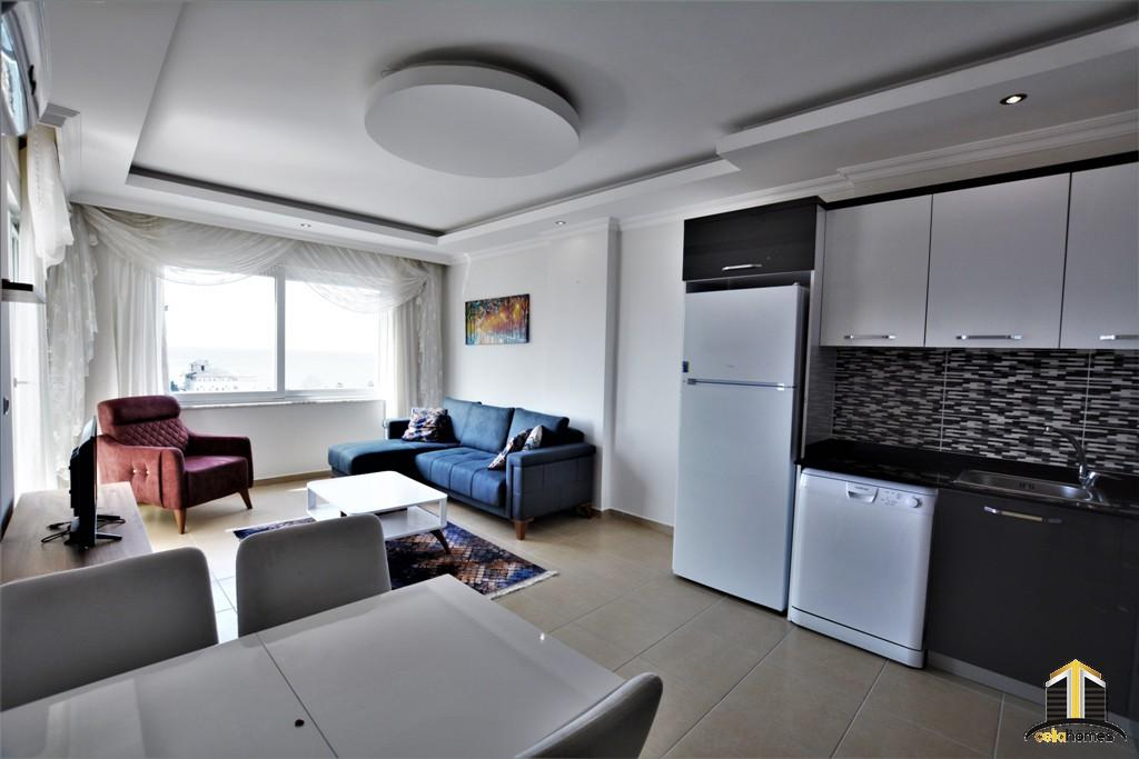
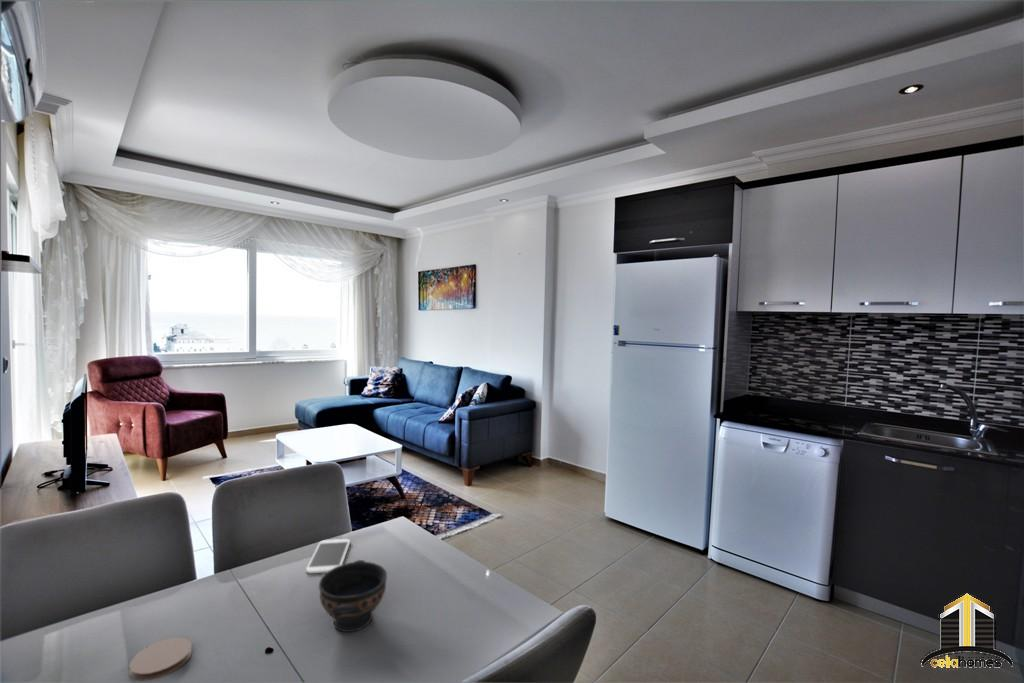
+ coaster [128,637,193,682]
+ bowl [318,559,388,633]
+ smartphone [305,538,351,574]
